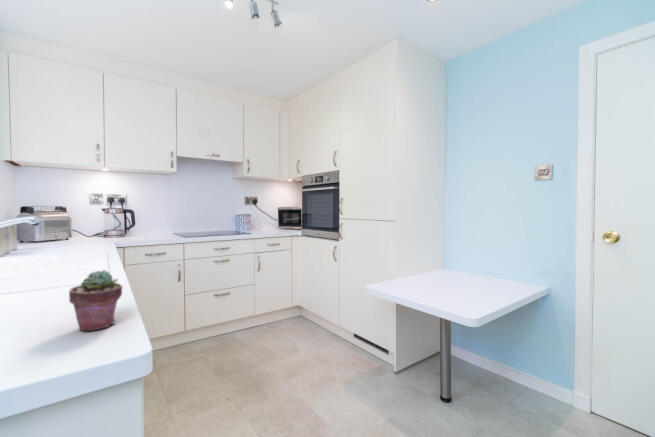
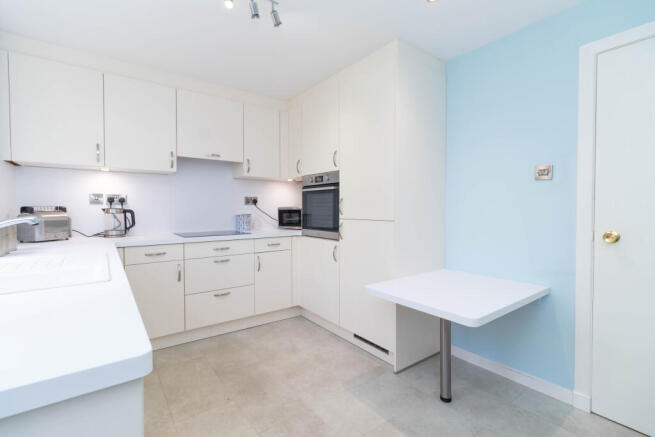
- potted succulent [68,269,123,332]
